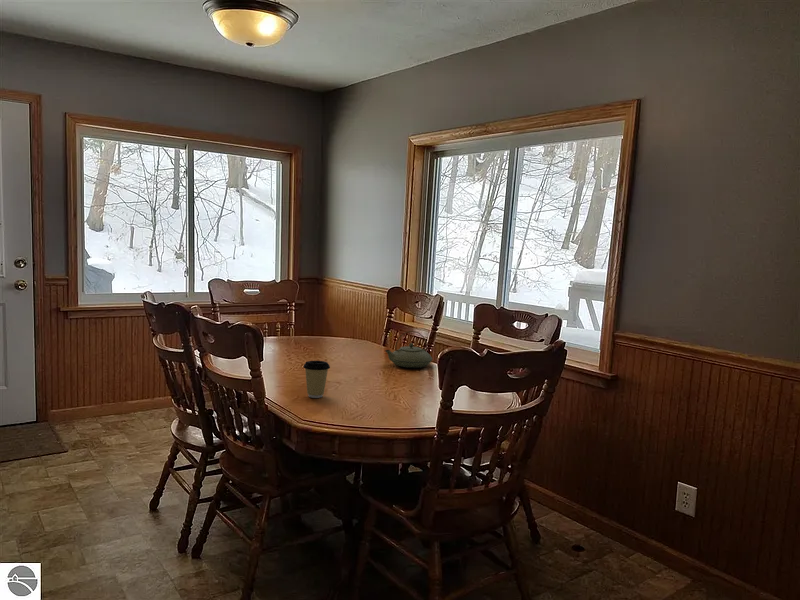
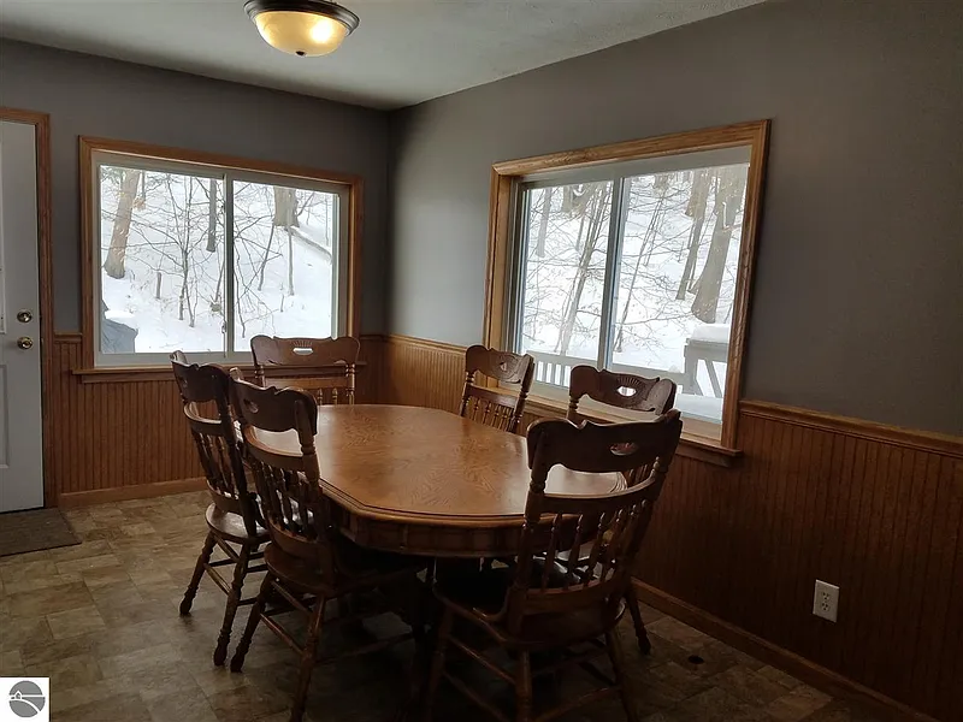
- teapot [384,330,433,369]
- coffee cup [302,360,331,399]
